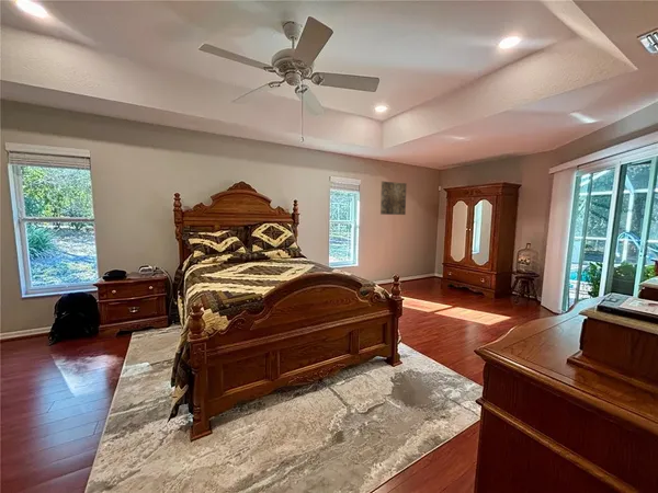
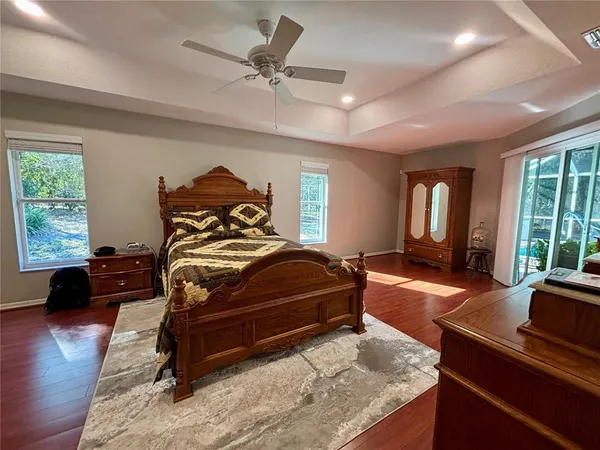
- wall art [379,181,408,216]
